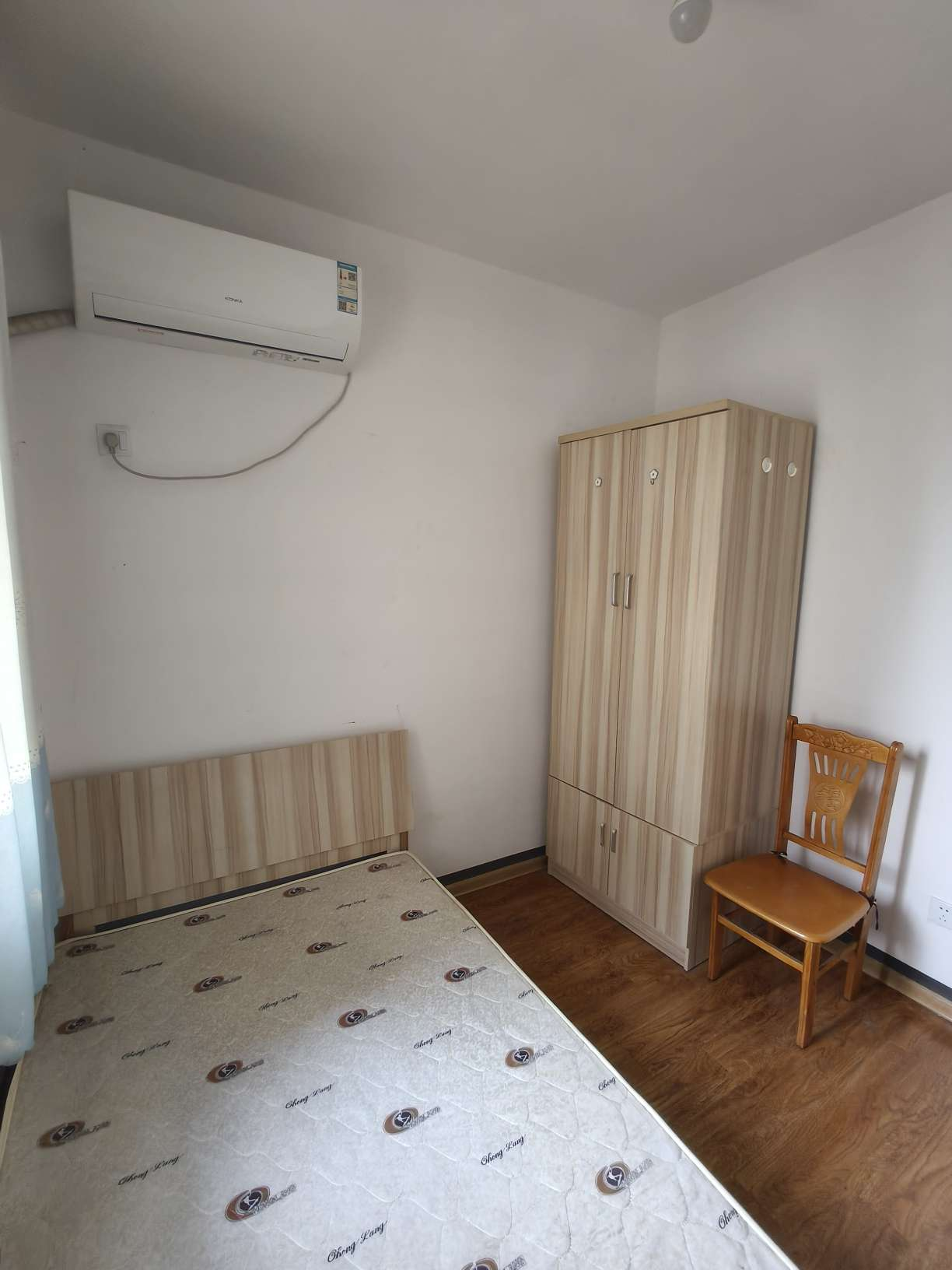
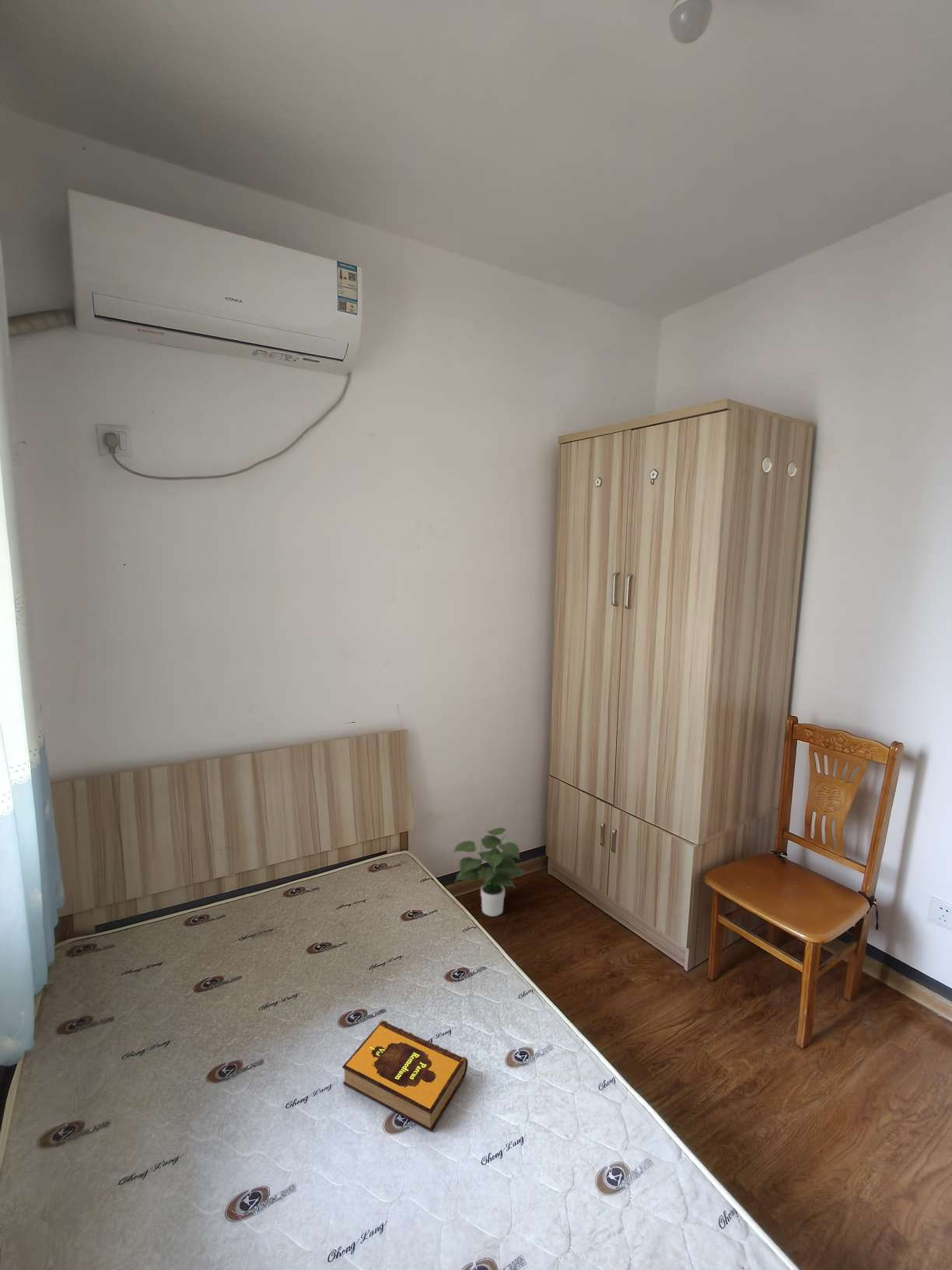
+ hardback book [341,1019,468,1132]
+ potted plant [452,826,527,917]
